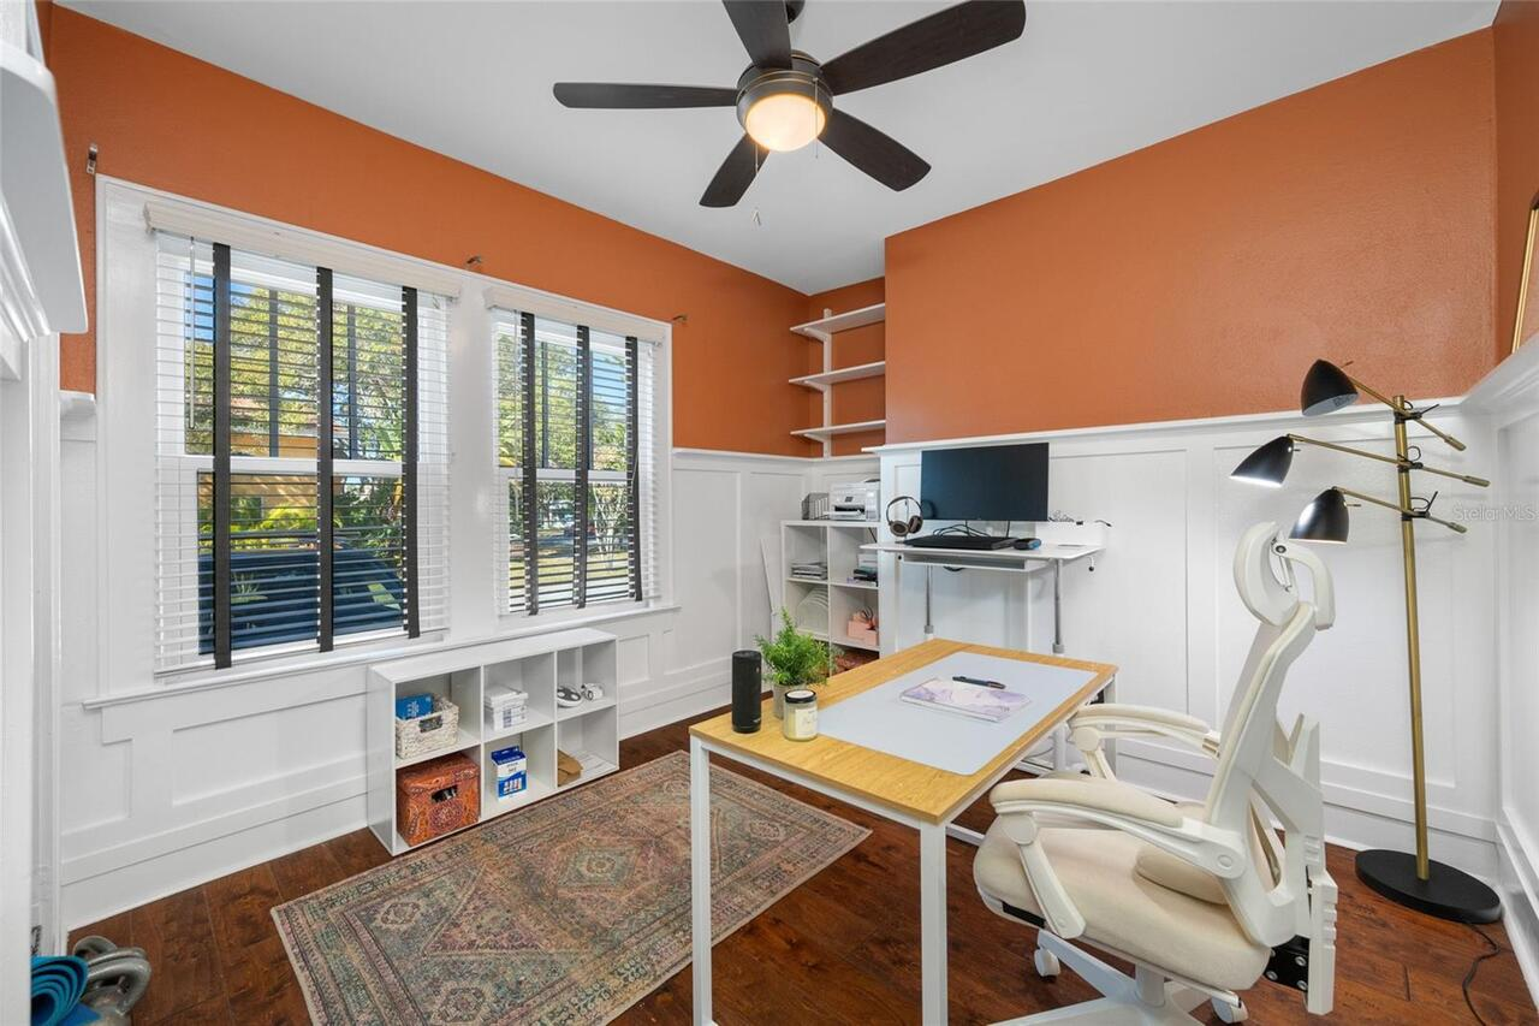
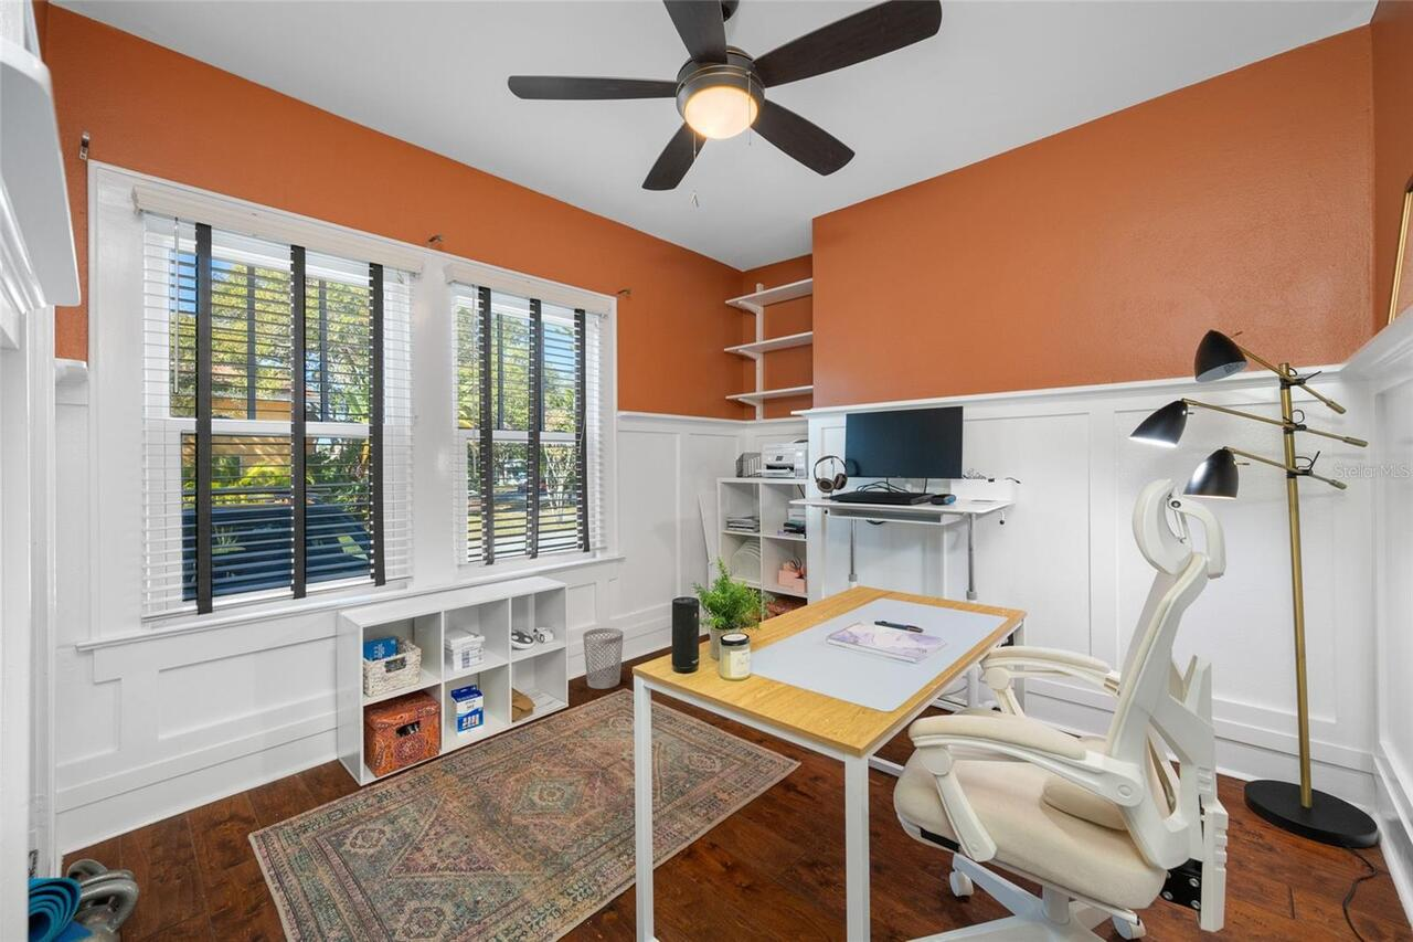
+ wastebasket [582,627,625,690]
